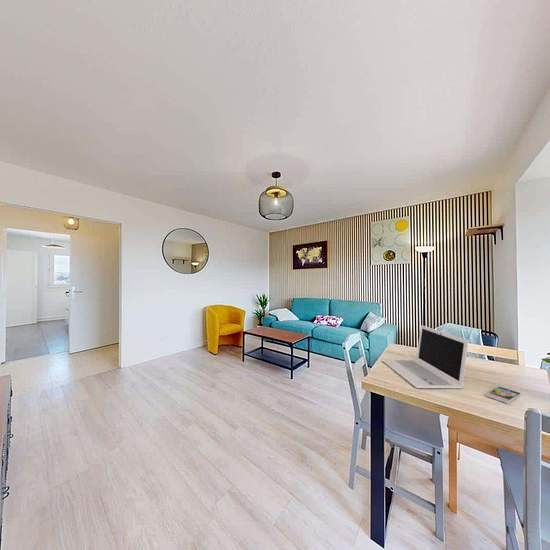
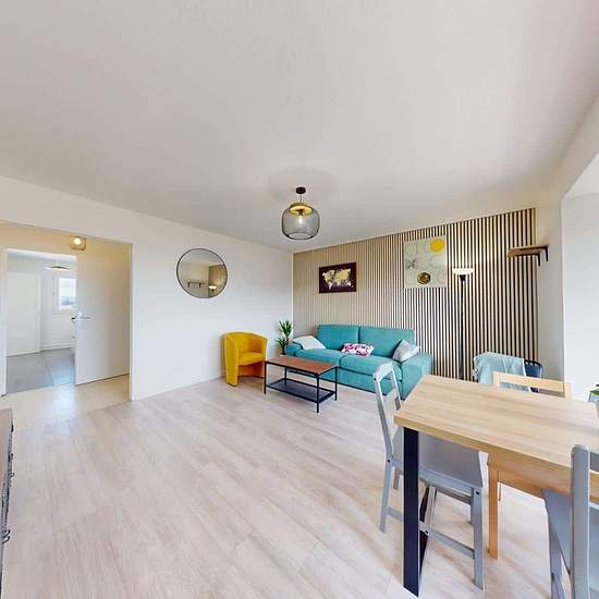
- smartphone [485,386,522,404]
- laptop [381,324,469,389]
